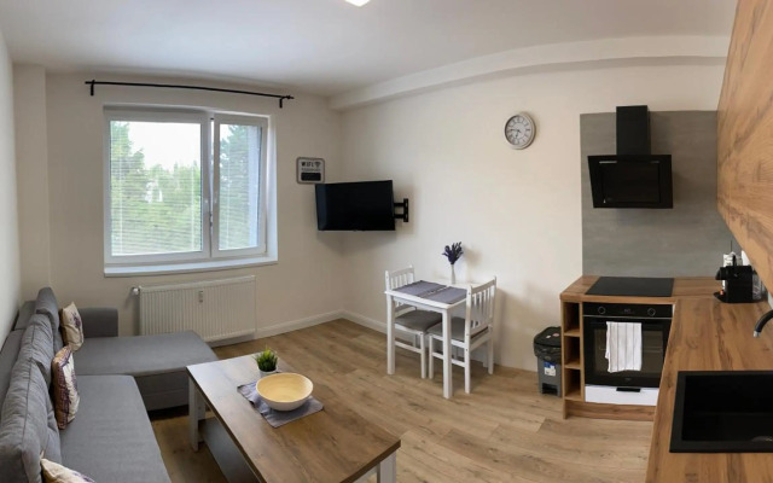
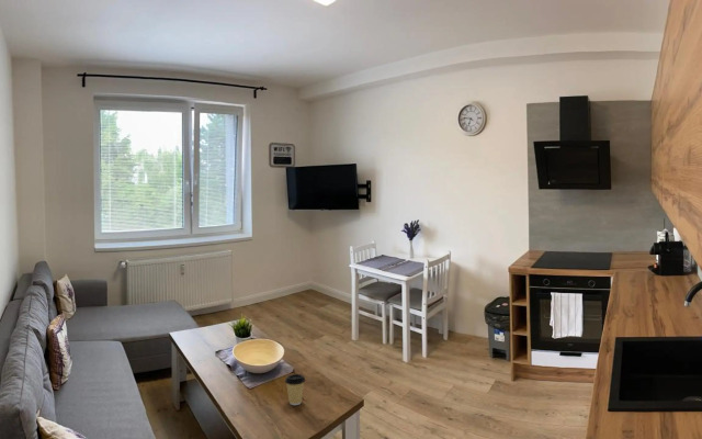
+ coffee cup [284,373,306,406]
